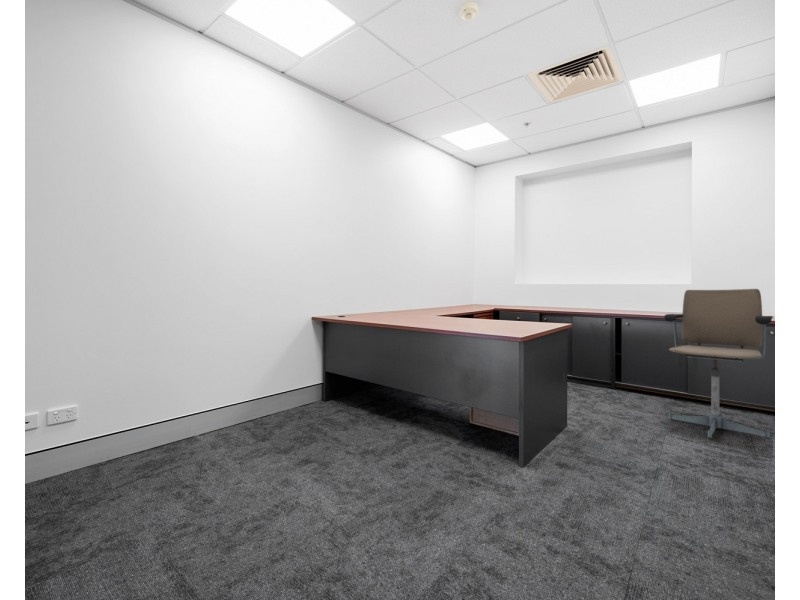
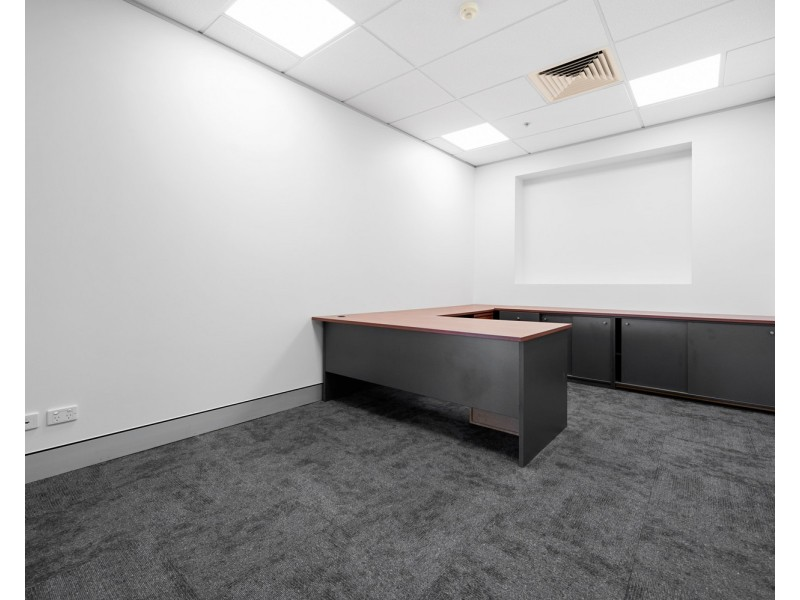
- office chair [663,288,774,440]
